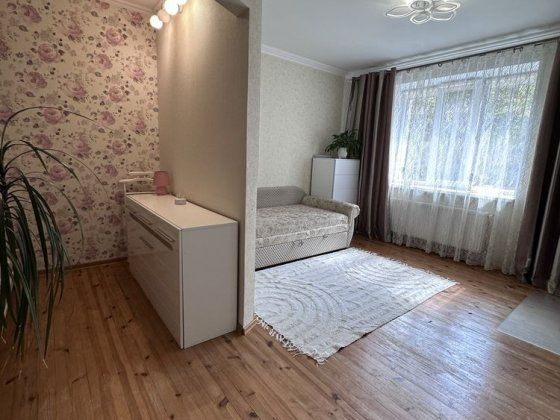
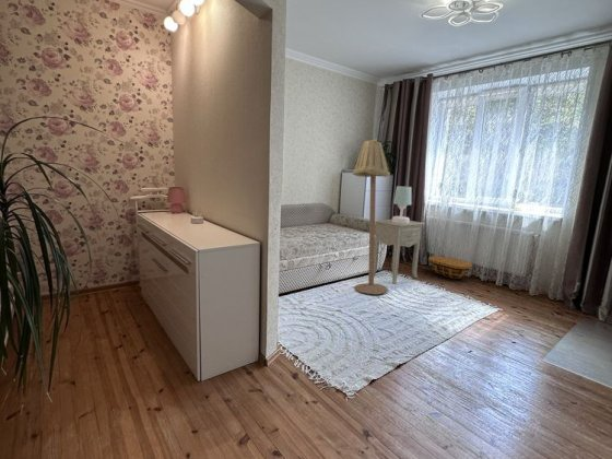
+ floor lamp [352,138,391,295]
+ table lamp [391,185,412,224]
+ nightstand [374,219,426,284]
+ basket [427,255,473,280]
